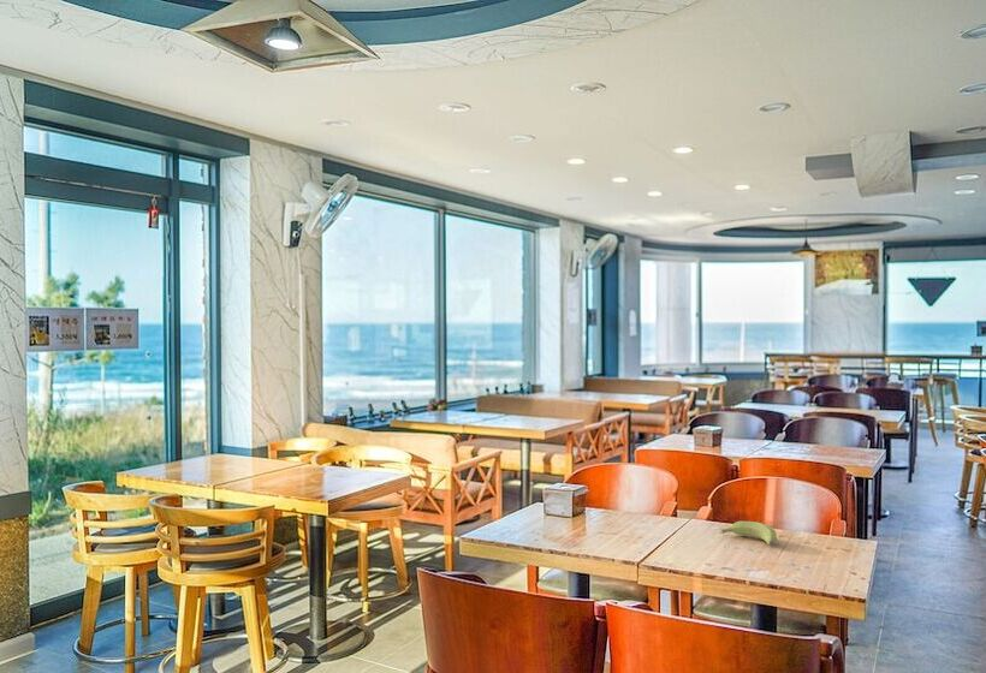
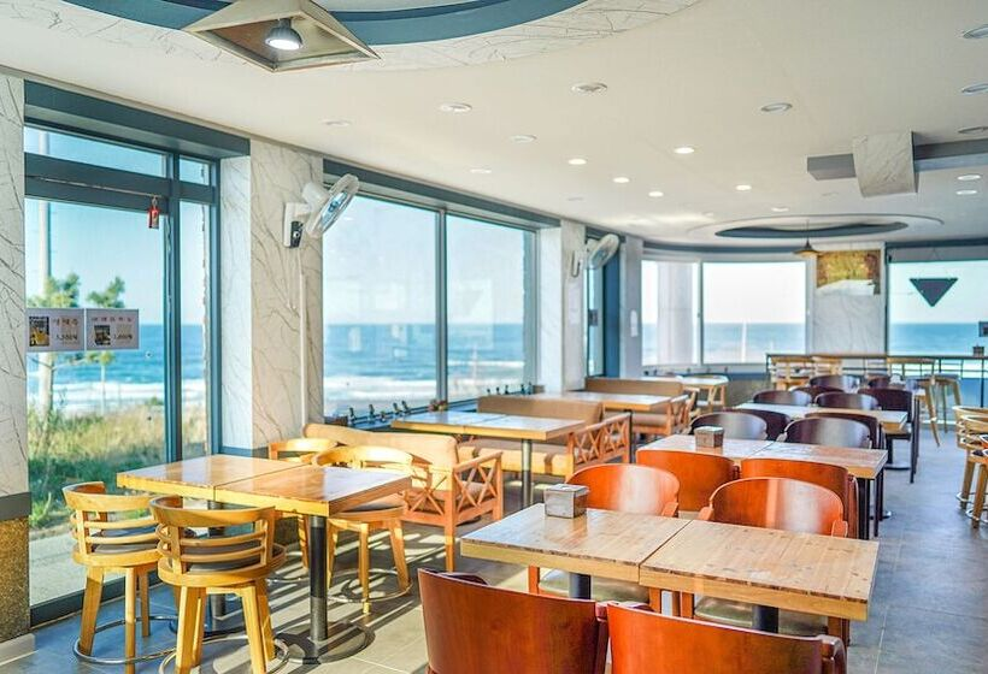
- banana [719,520,778,547]
